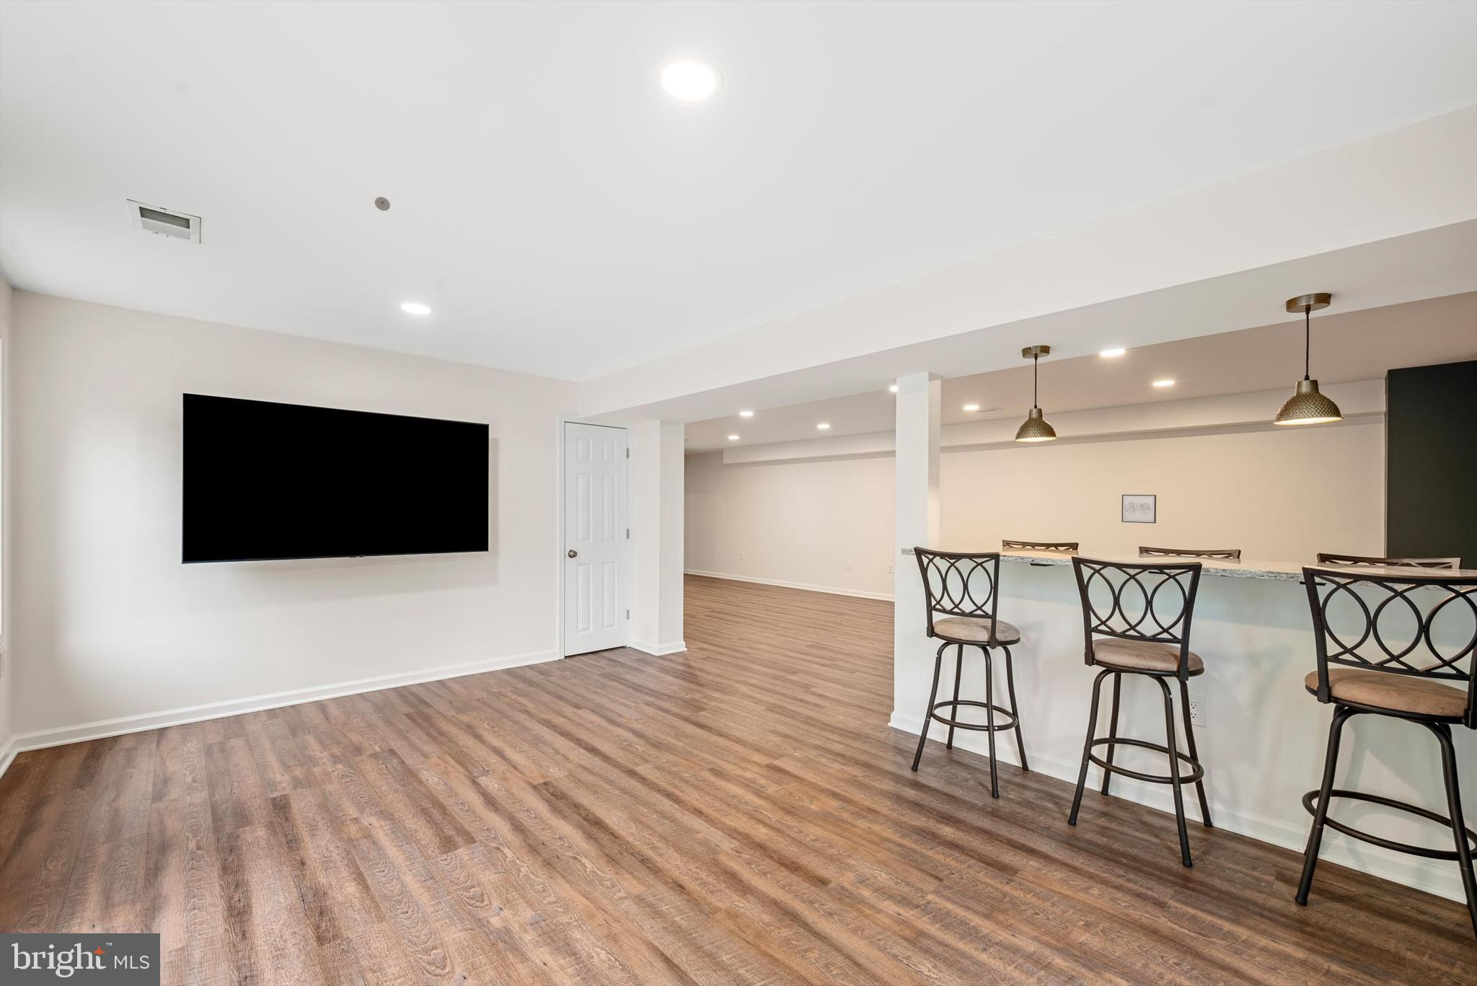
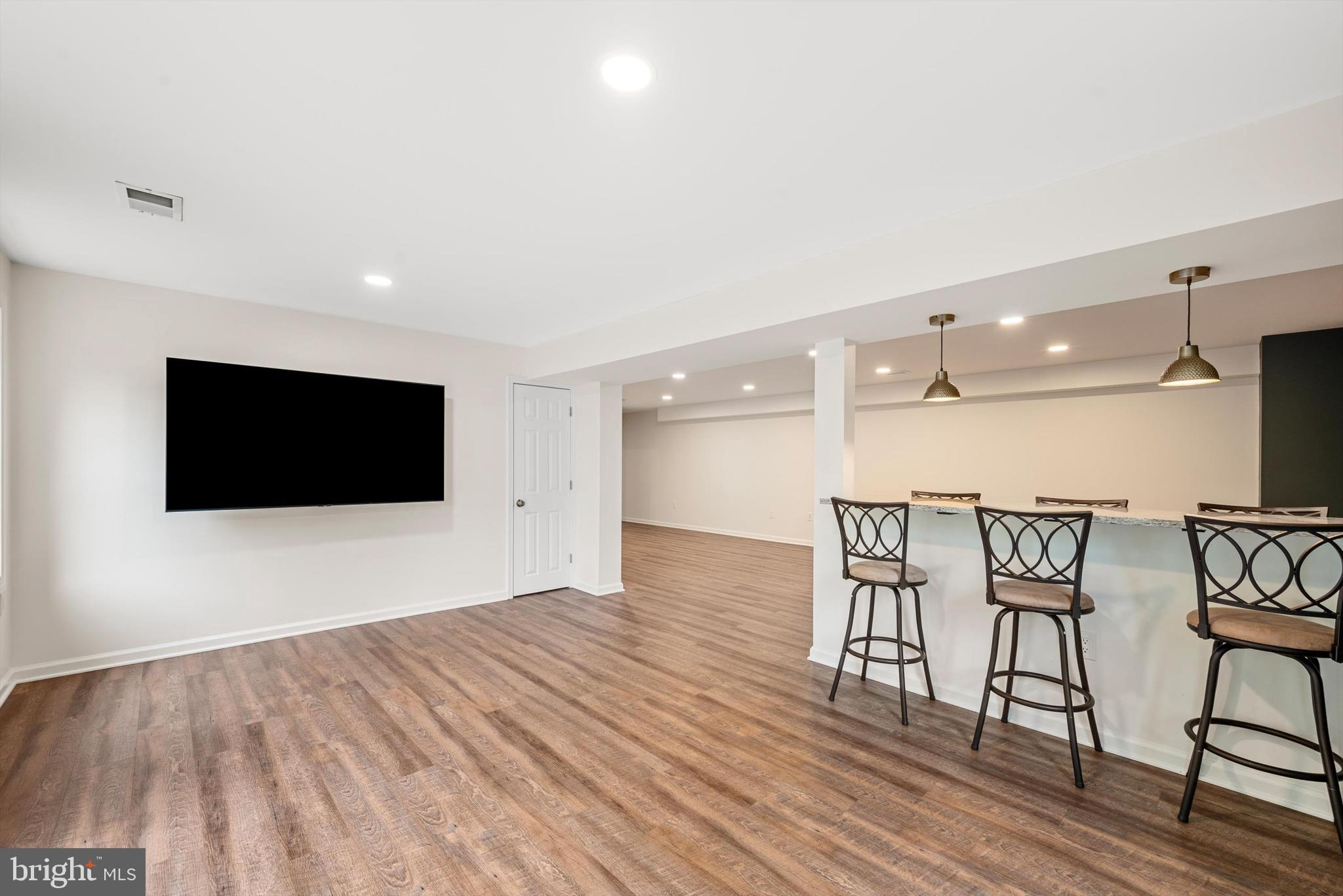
- smoke detector [374,196,390,211]
- wall art [1121,494,1157,524]
